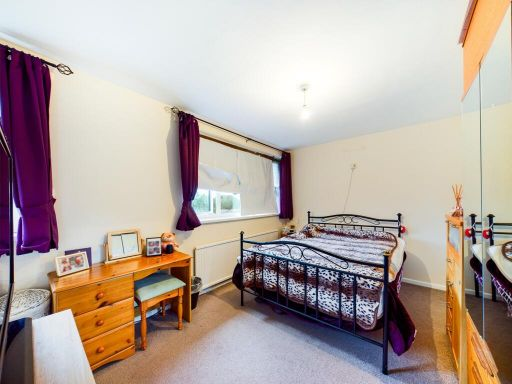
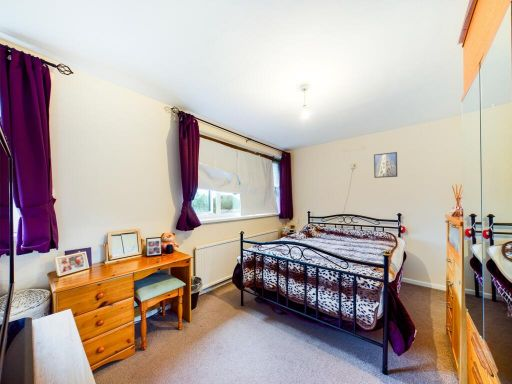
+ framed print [373,151,398,179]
